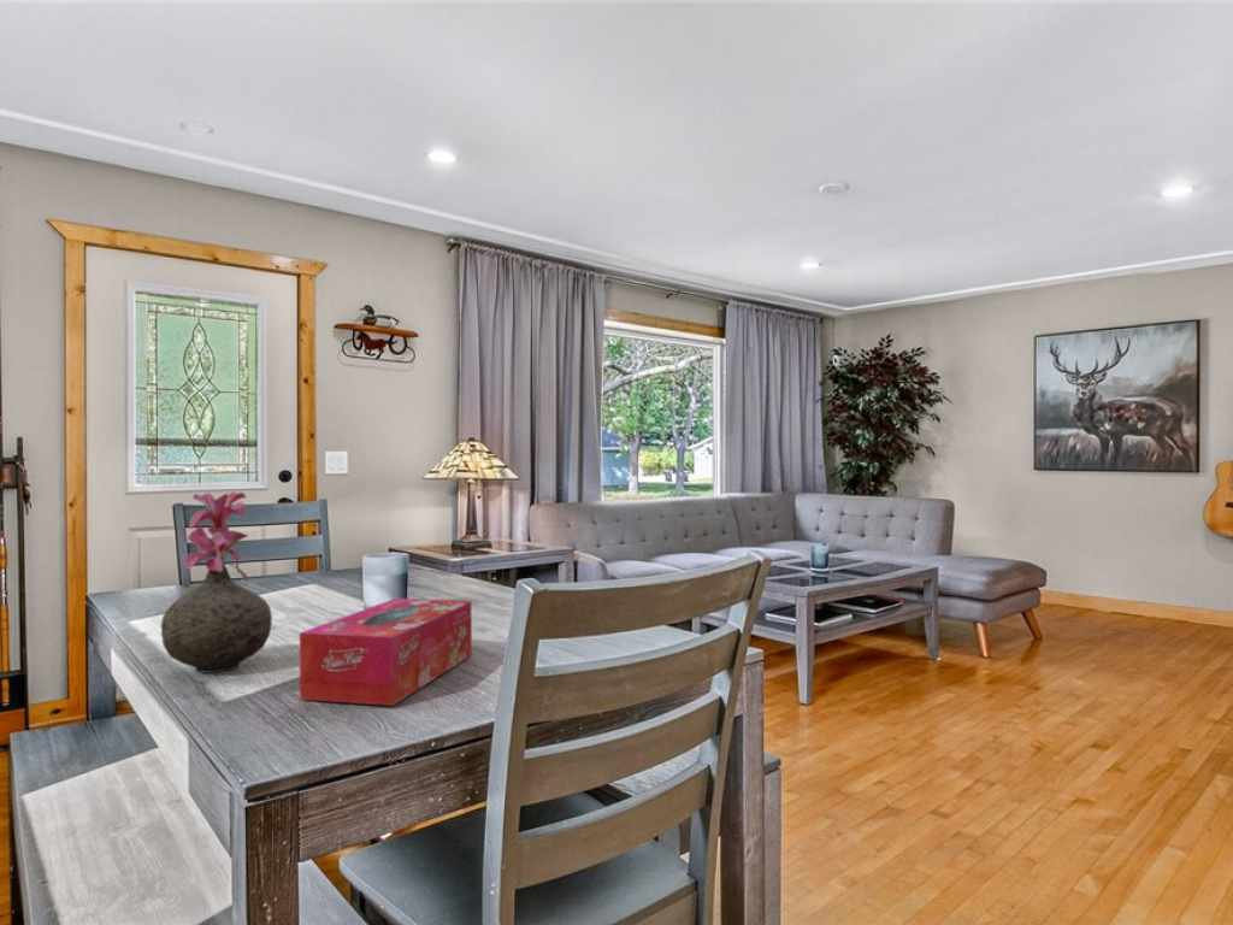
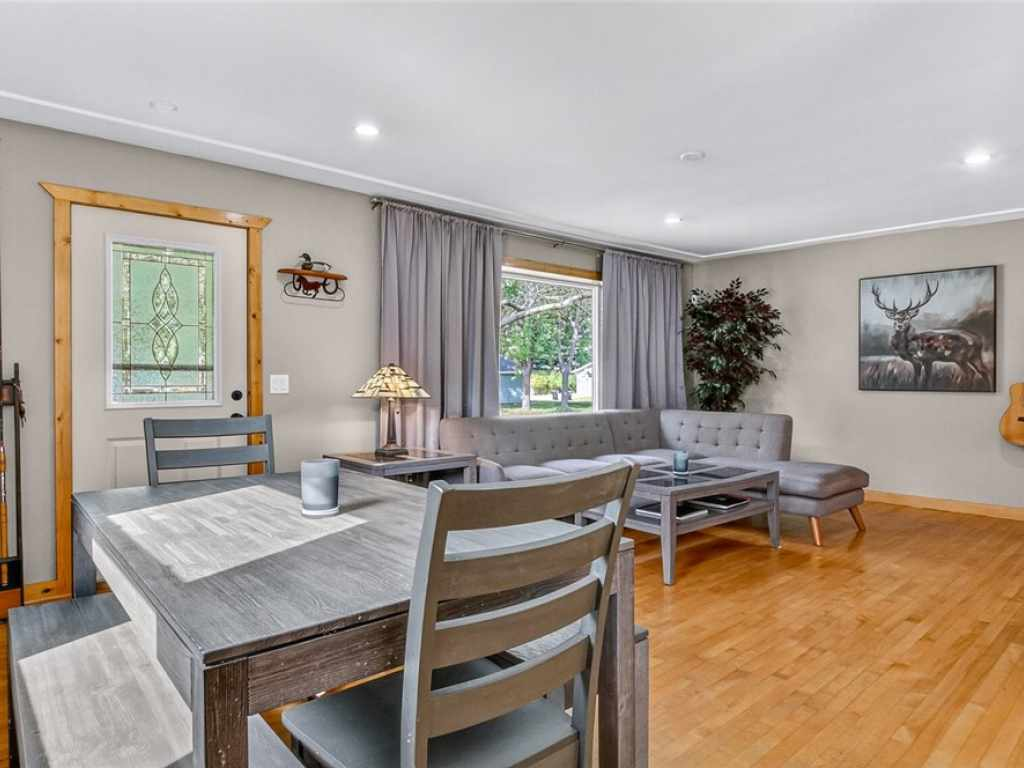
- vase [160,491,273,674]
- tissue box [299,597,473,707]
